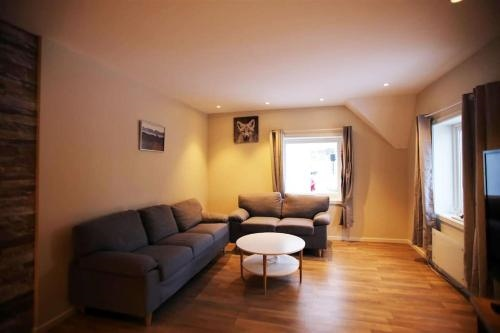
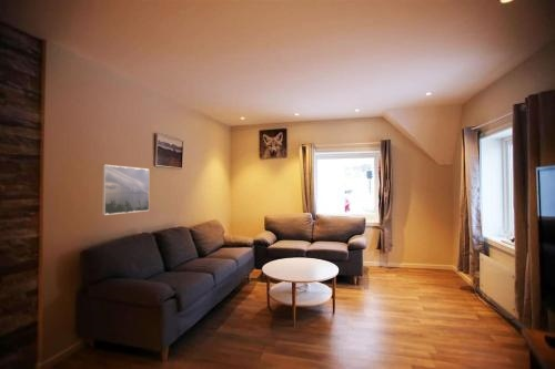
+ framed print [101,163,150,216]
